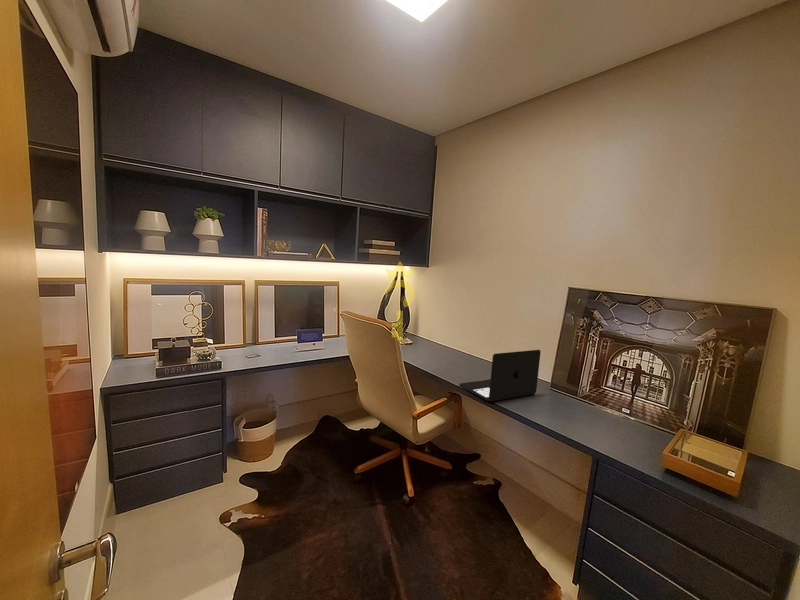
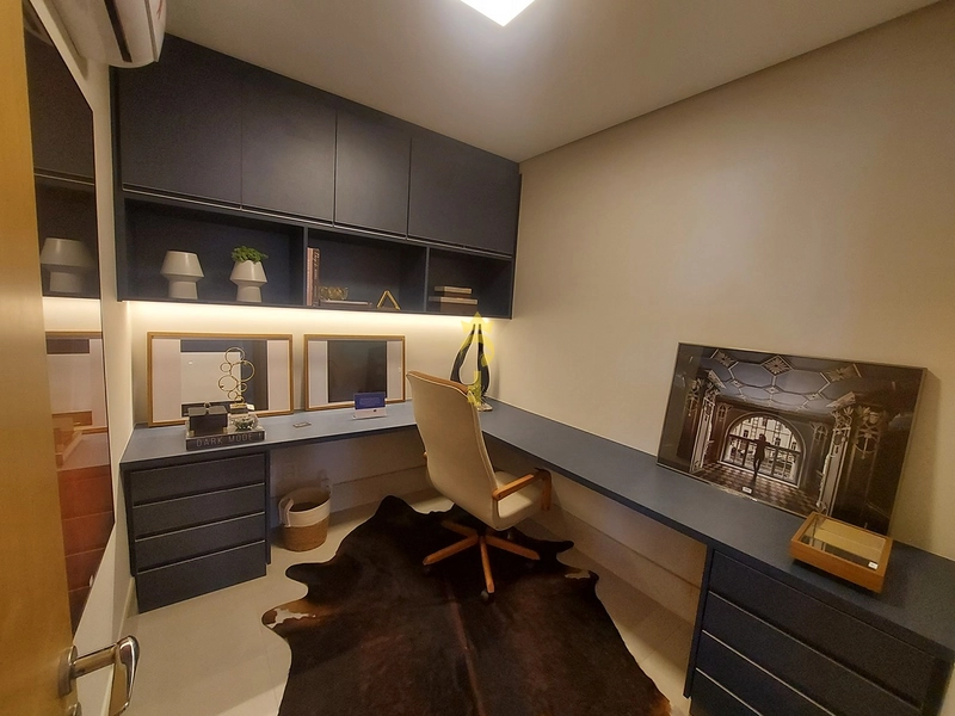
- laptop [459,349,541,402]
